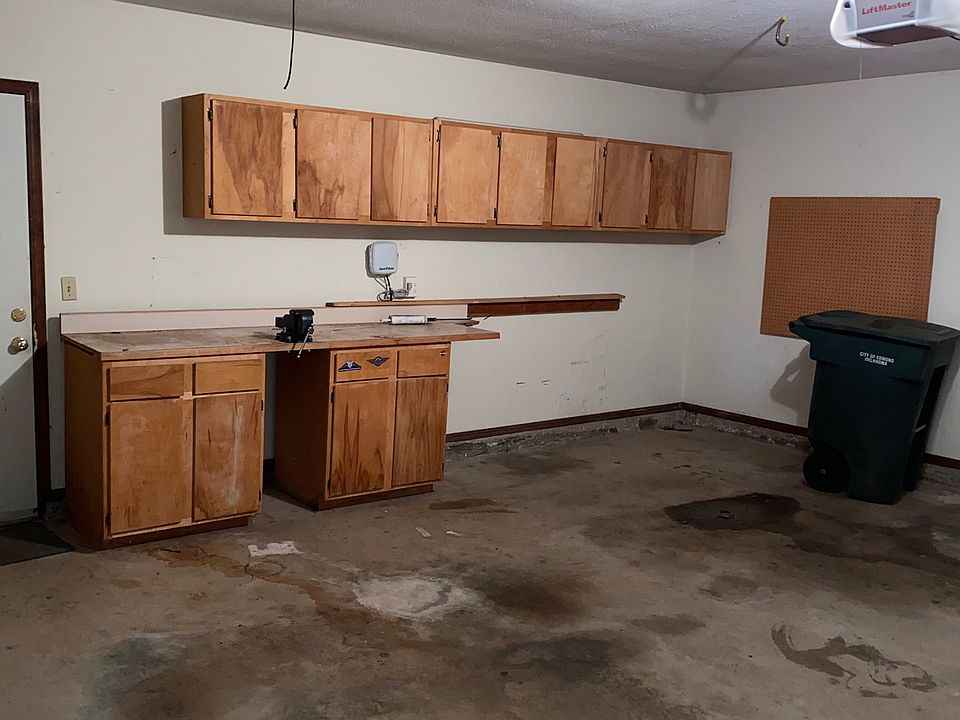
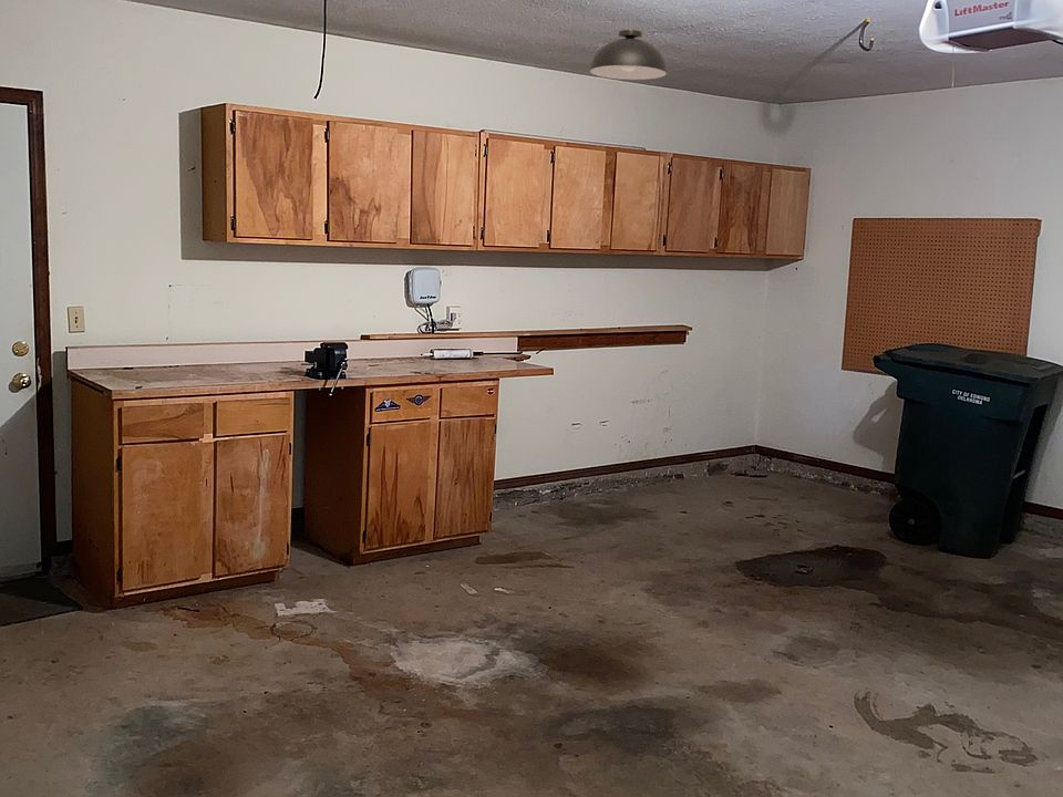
+ light fixture [588,29,668,81]
